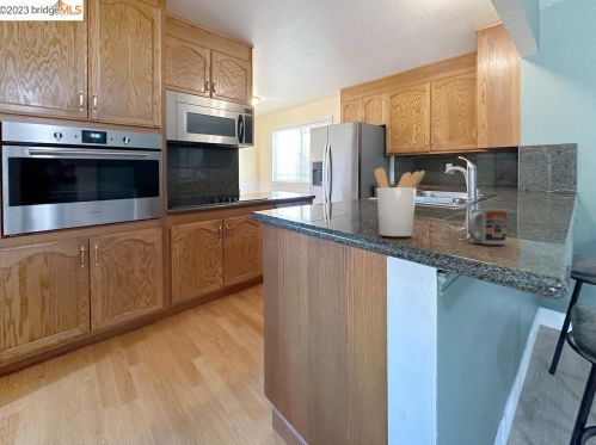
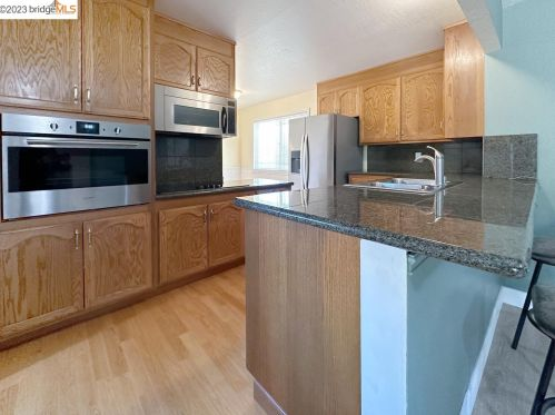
- utensil holder [373,167,426,237]
- cup [467,208,509,246]
